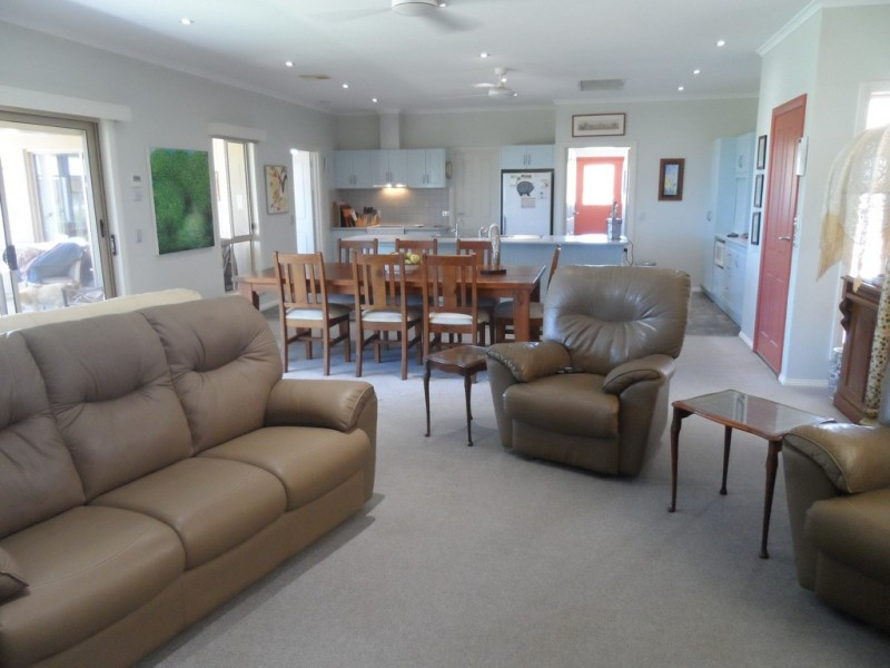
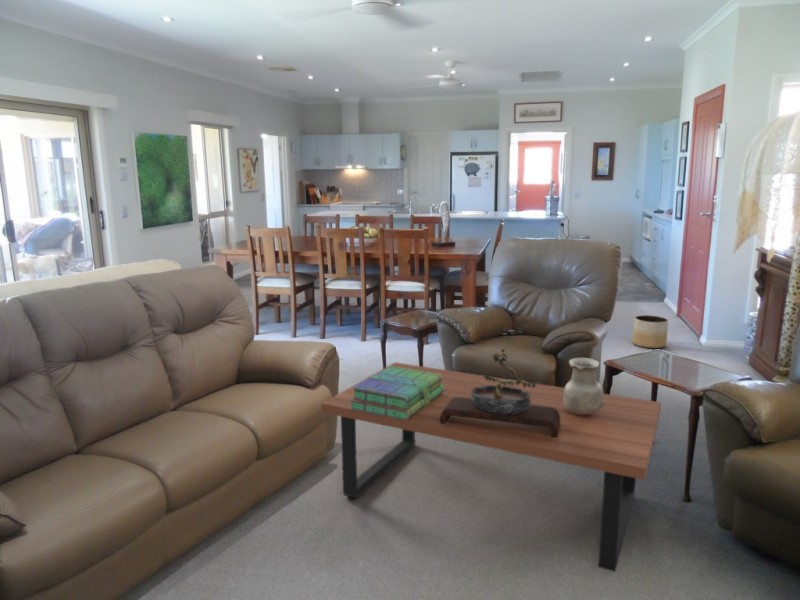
+ vase [563,357,605,415]
+ coffee table [321,362,662,573]
+ bonsai tree [440,348,560,438]
+ planter [632,314,669,349]
+ stack of books [349,366,444,420]
